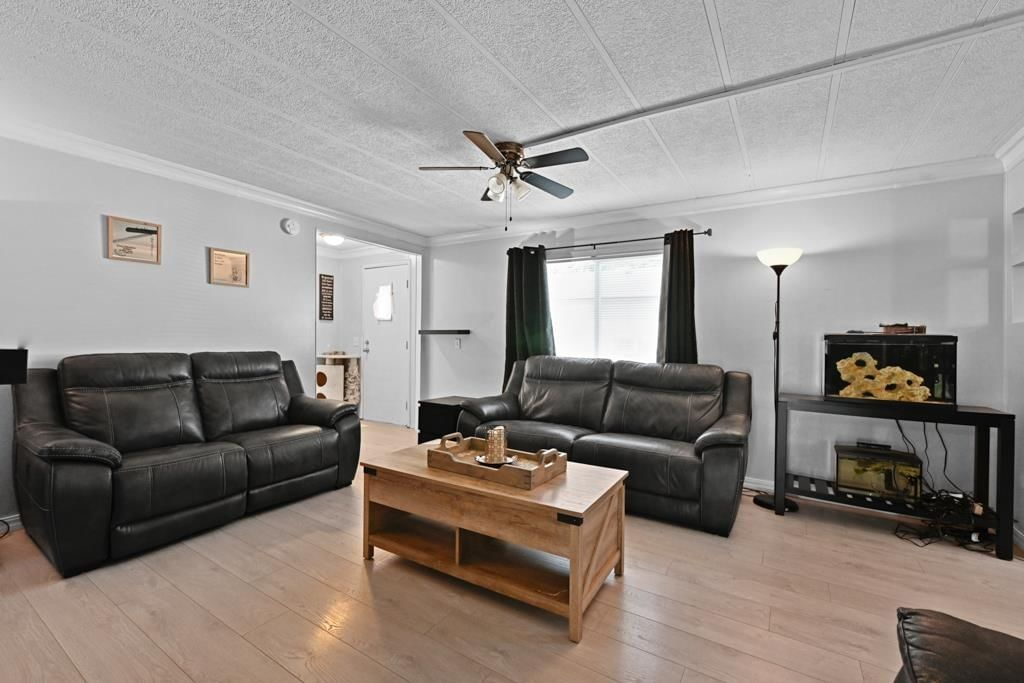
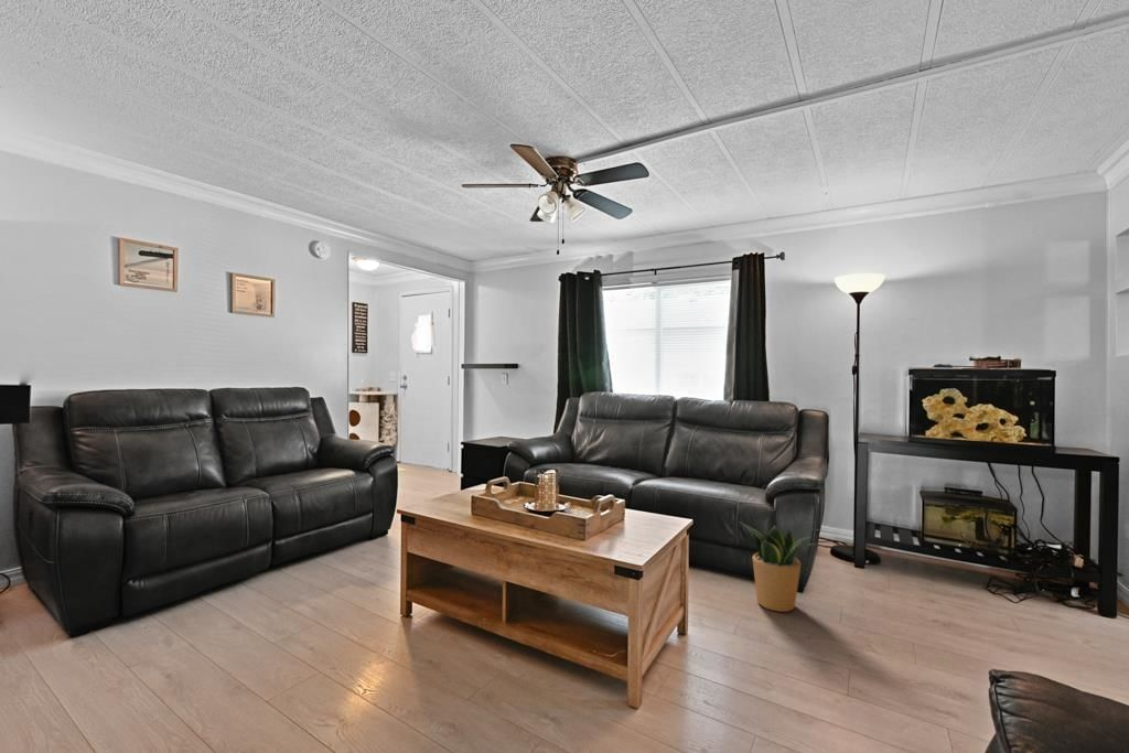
+ potted plant [739,521,818,613]
